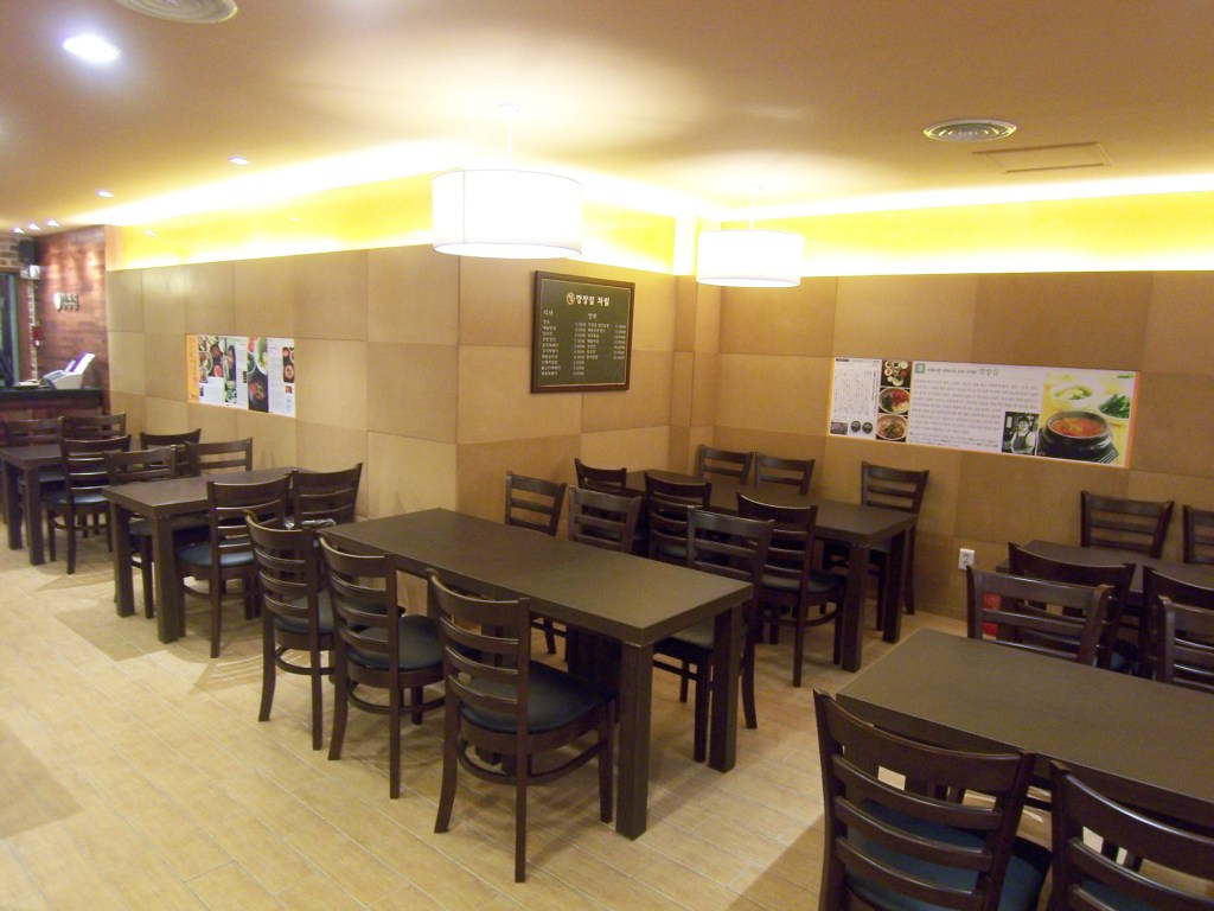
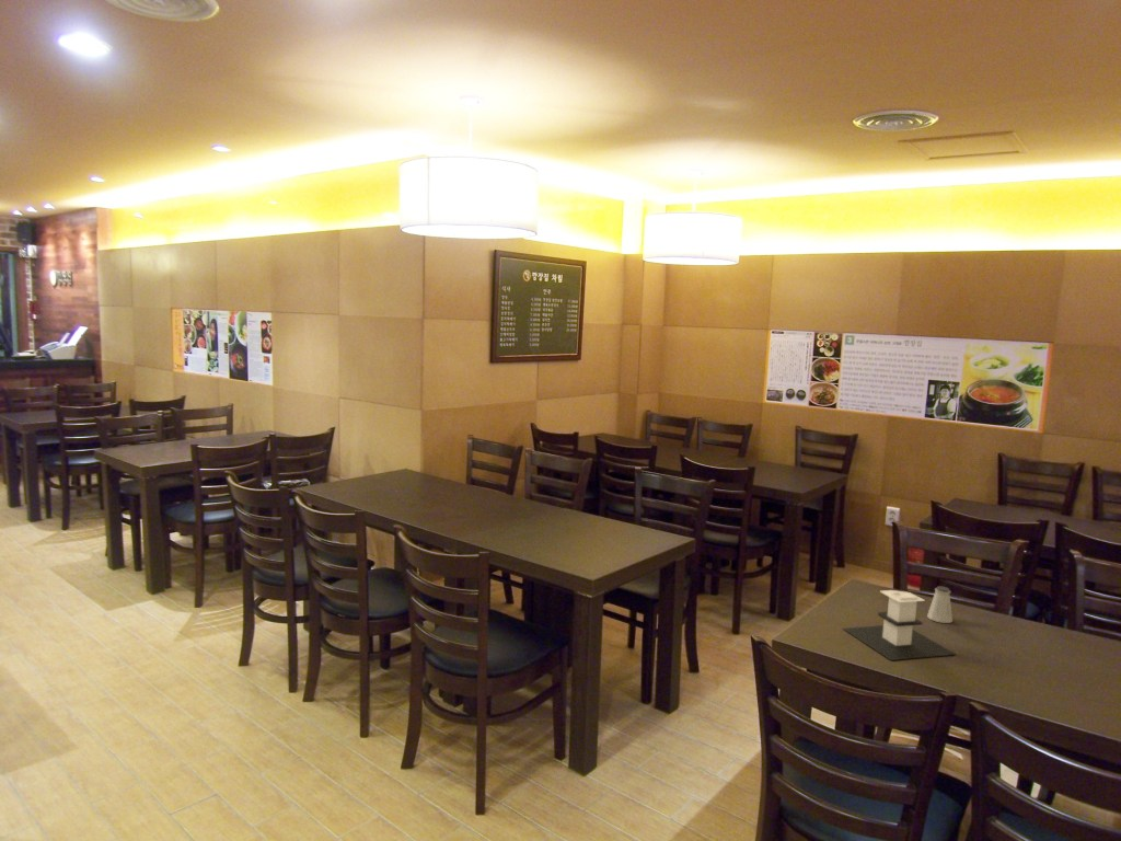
+ saltshaker [926,585,954,624]
+ architectural model [842,589,958,661]
